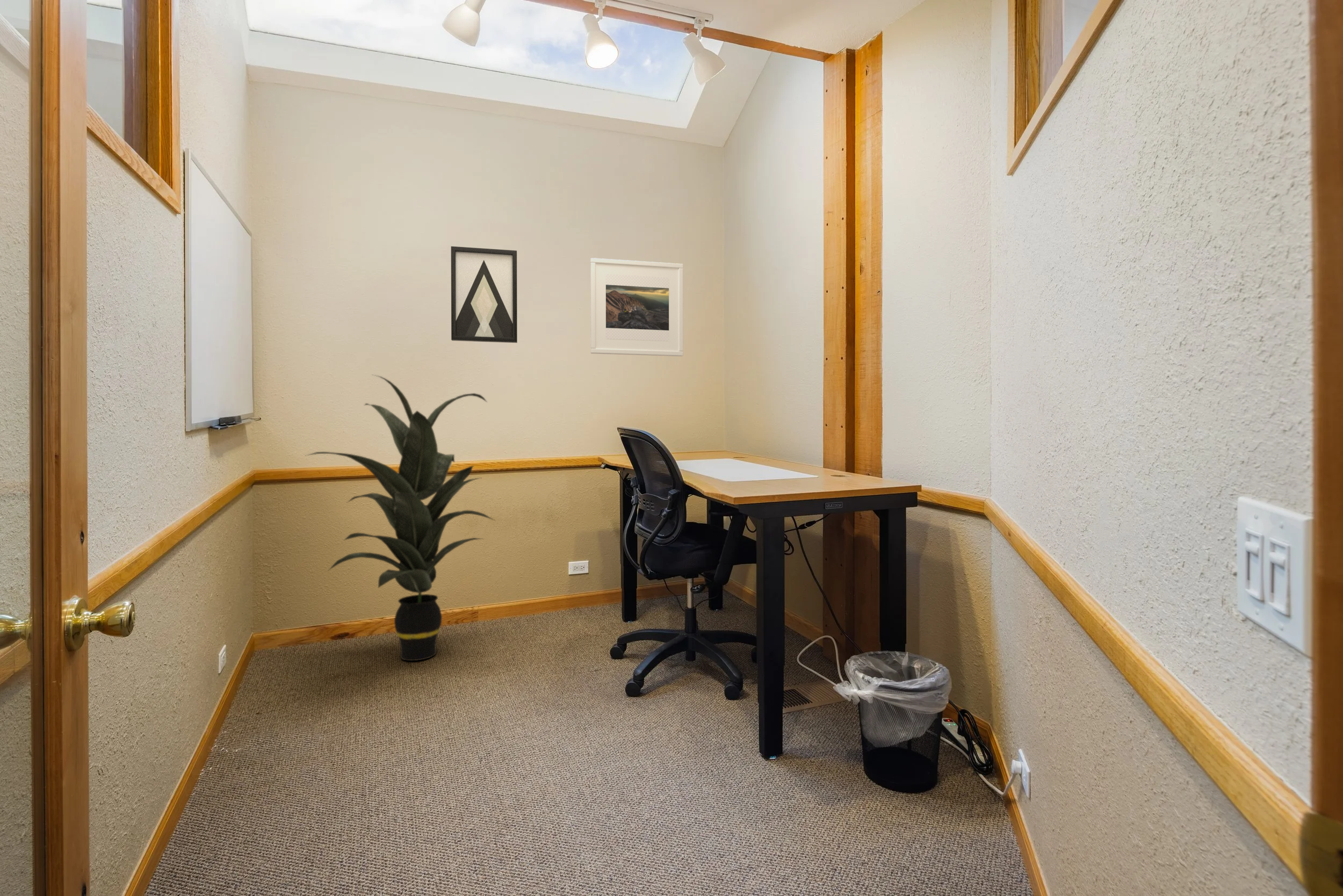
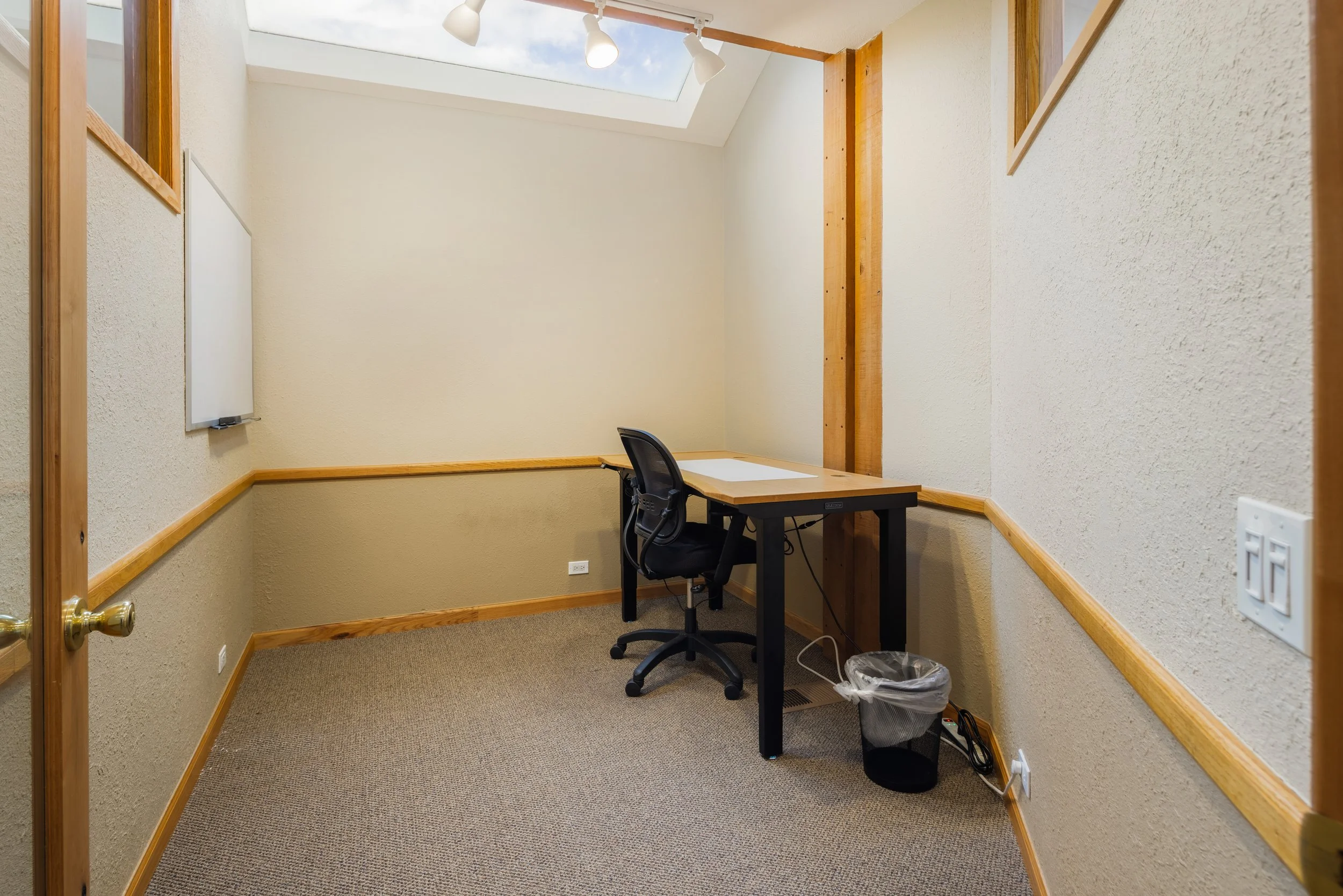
- indoor plant [304,374,496,661]
- wall art [451,246,518,343]
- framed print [590,257,684,357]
